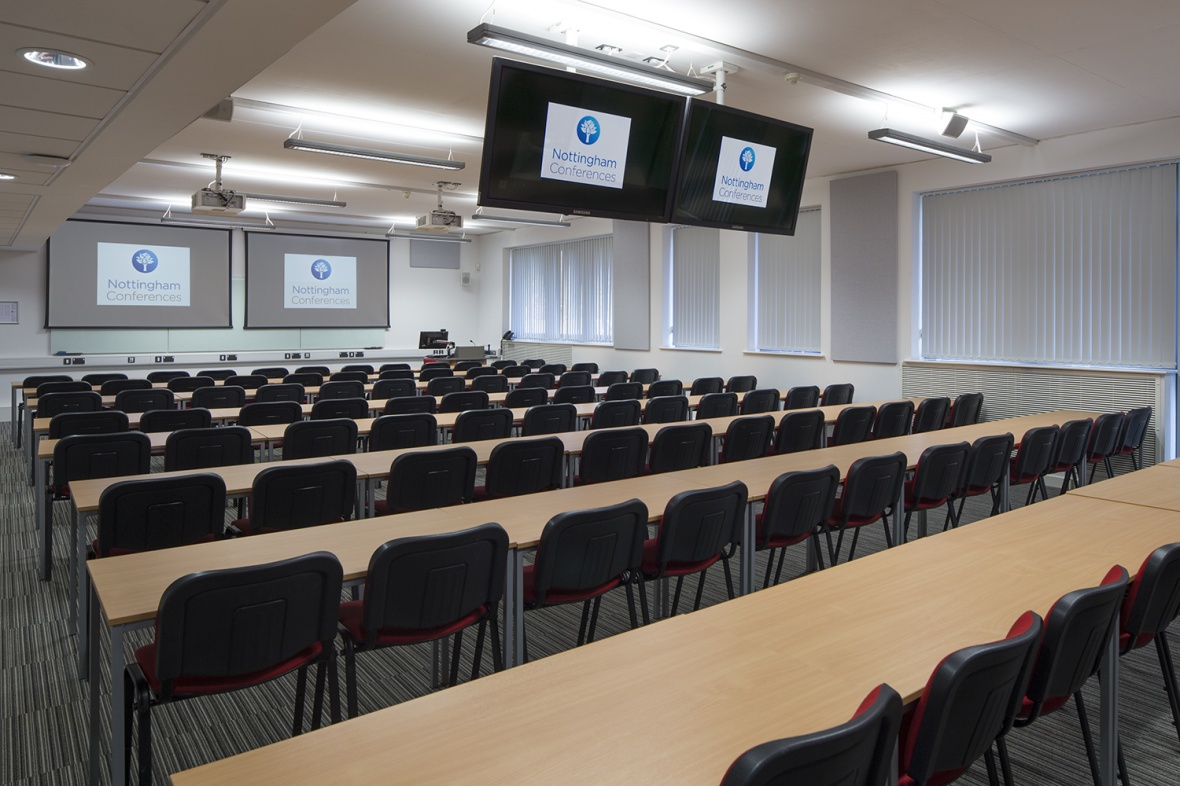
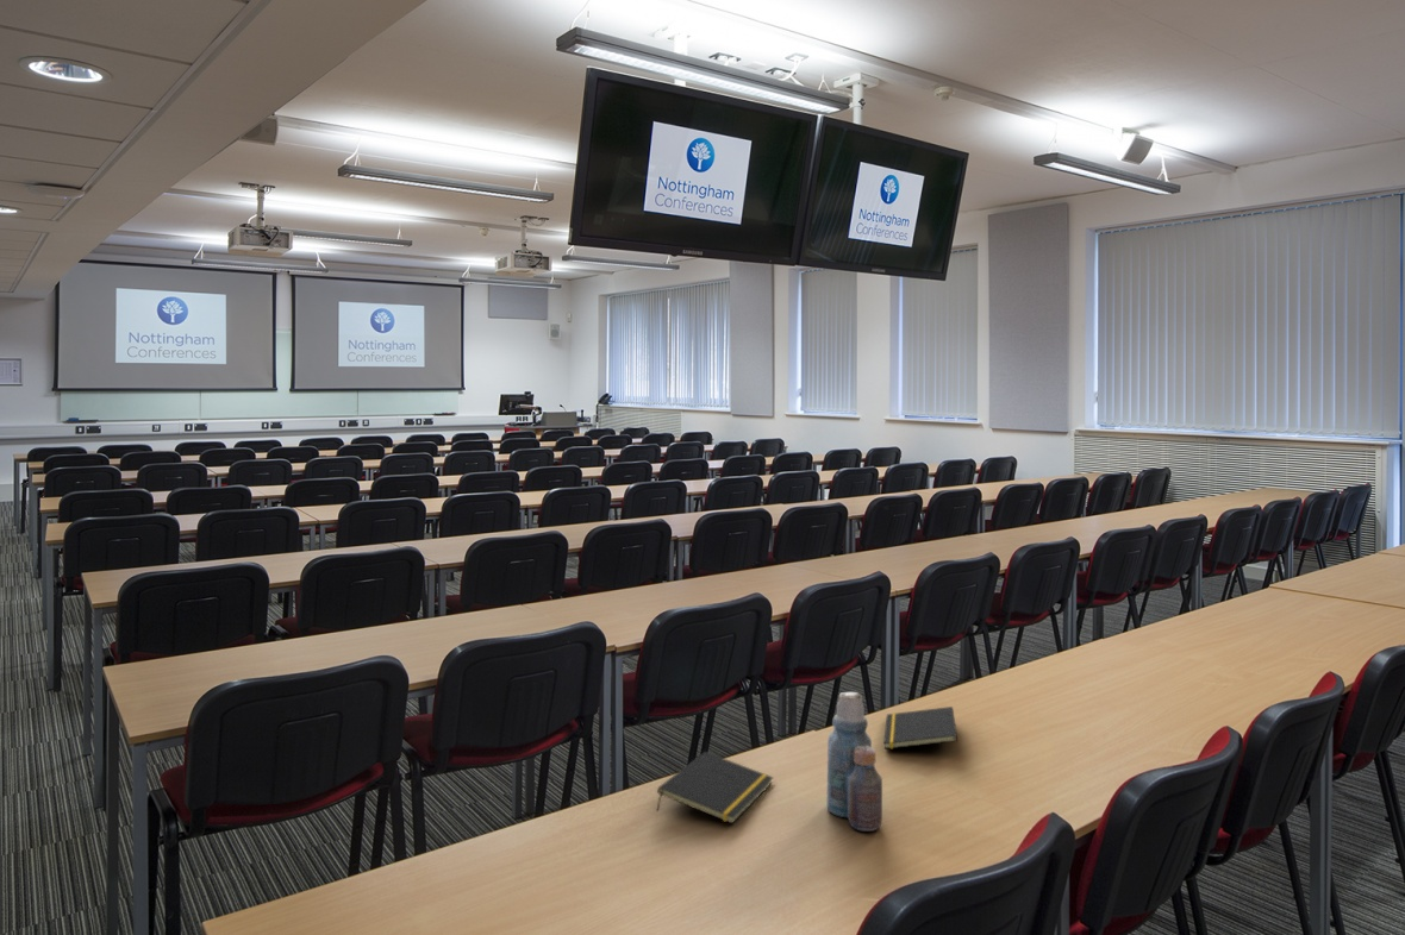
+ notepad [656,751,774,824]
+ notepad [882,705,958,751]
+ bottle [826,691,883,833]
